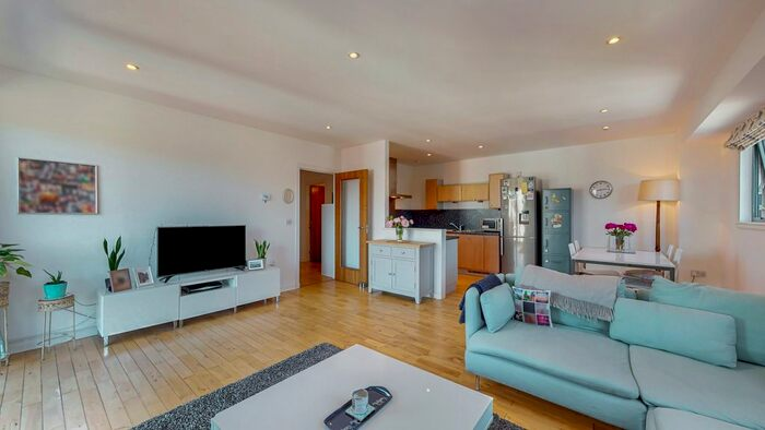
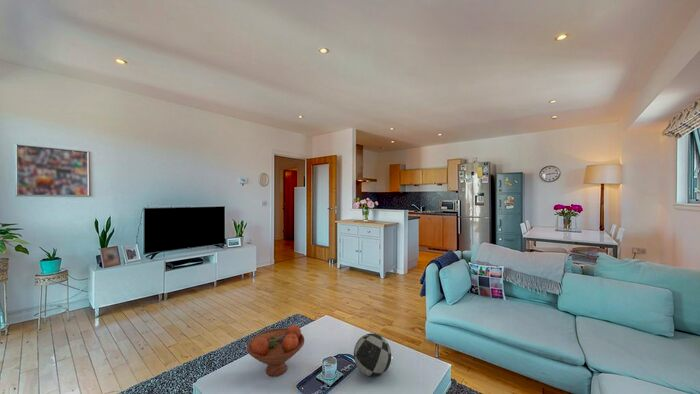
+ decorative ball [353,332,392,378]
+ fruit bowl [246,324,305,377]
